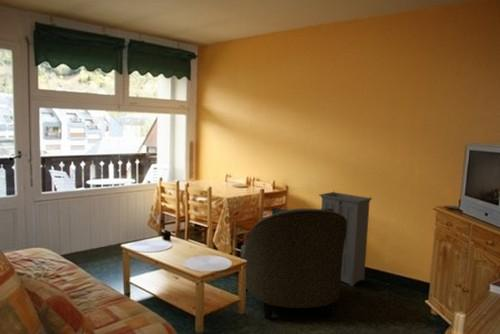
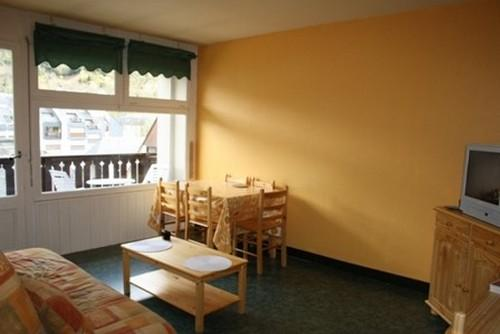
- storage cabinet [318,191,373,287]
- armchair [240,207,347,320]
